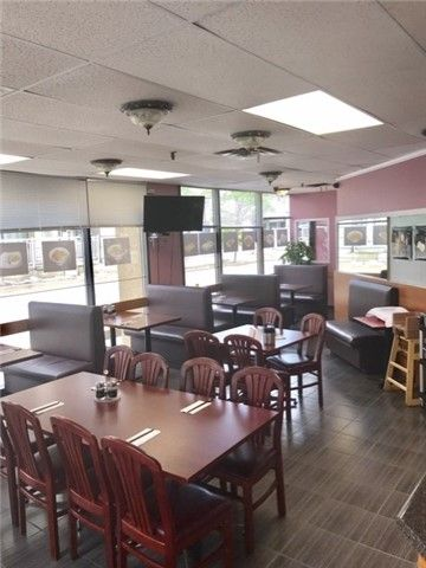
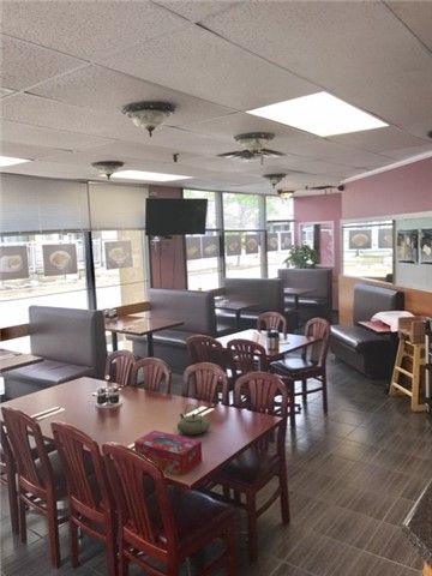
+ tissue box [133,428,203,476]
+ teapot [176,403,211,436]
